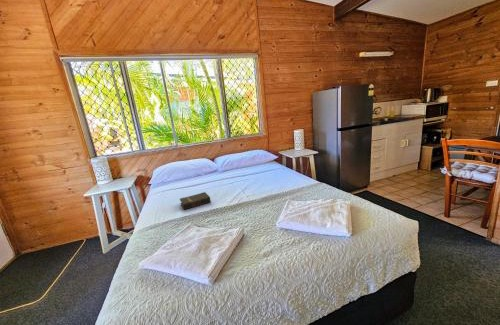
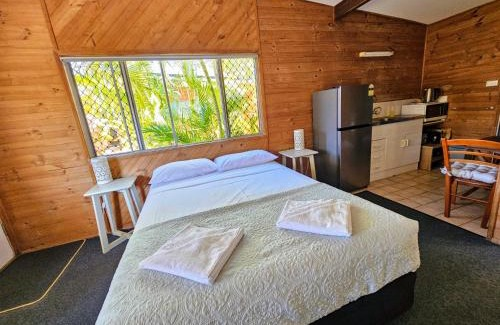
- hardback book [179,191,212,210]
